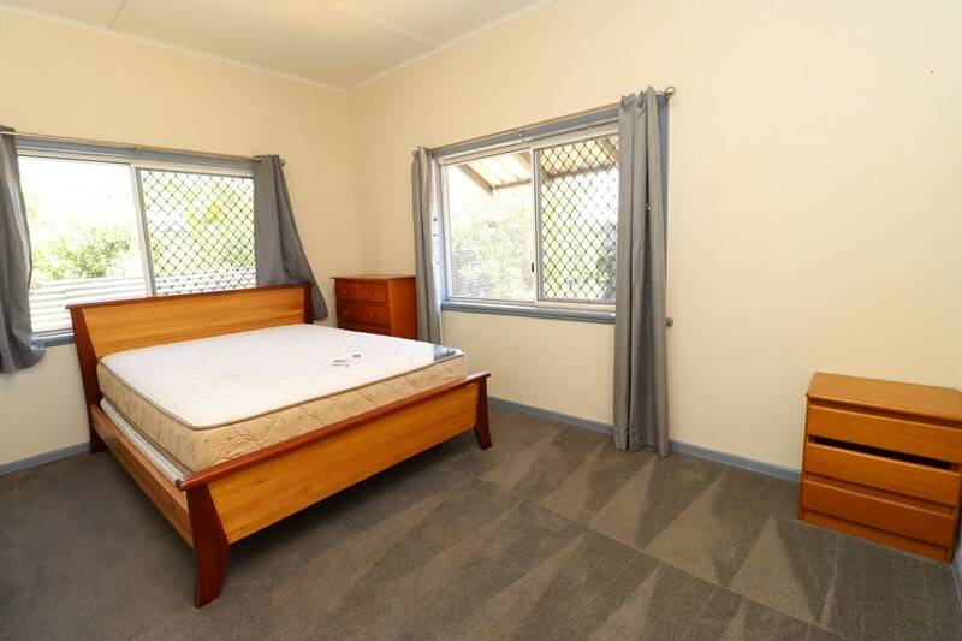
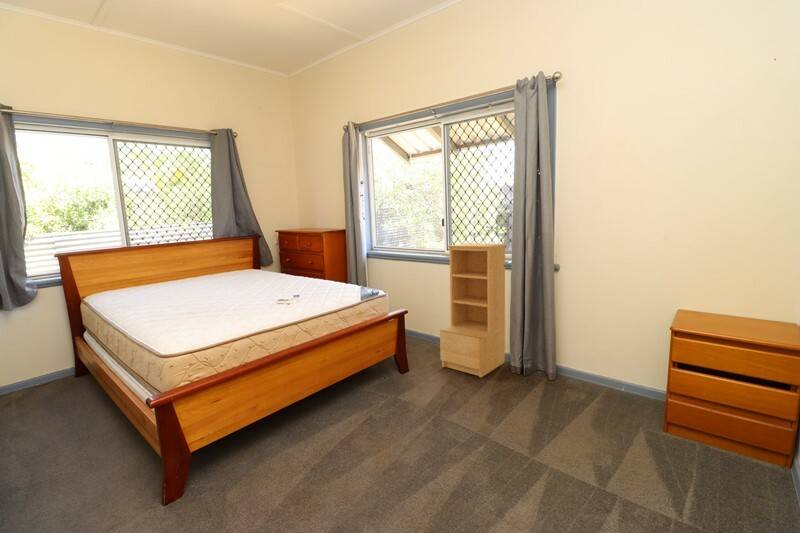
+ bookshelf [439,242,506,378]
